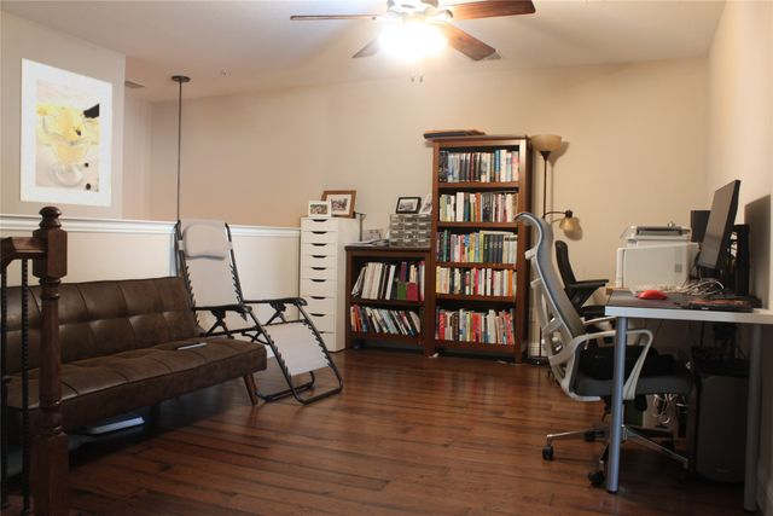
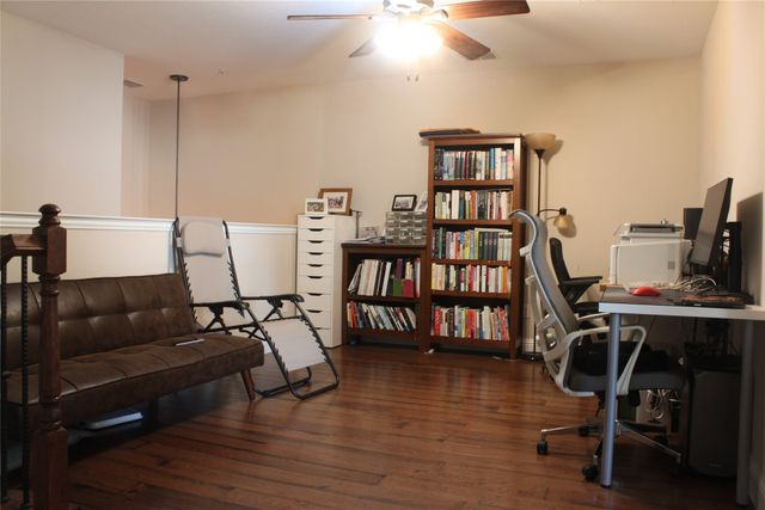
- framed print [18,57,114,208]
